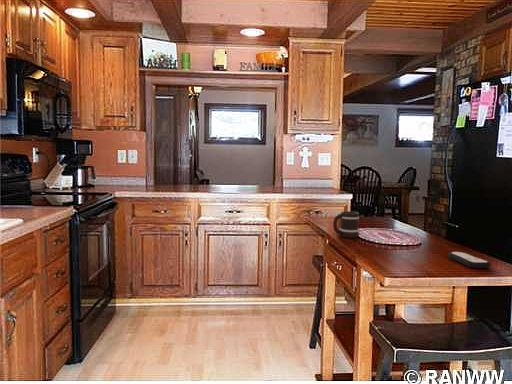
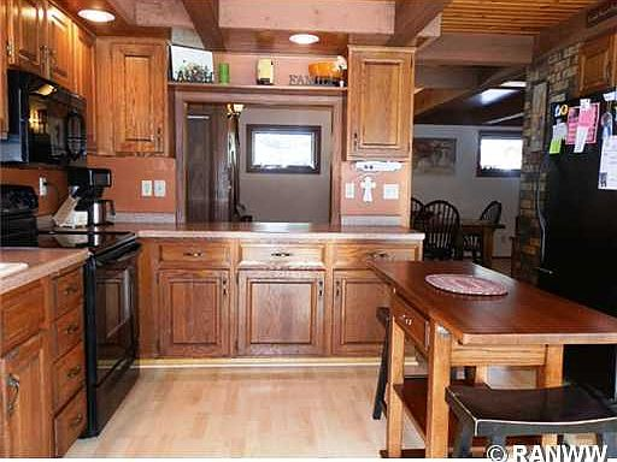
- remote control [447,251,492,269]
- mug [332,210,360,239]
